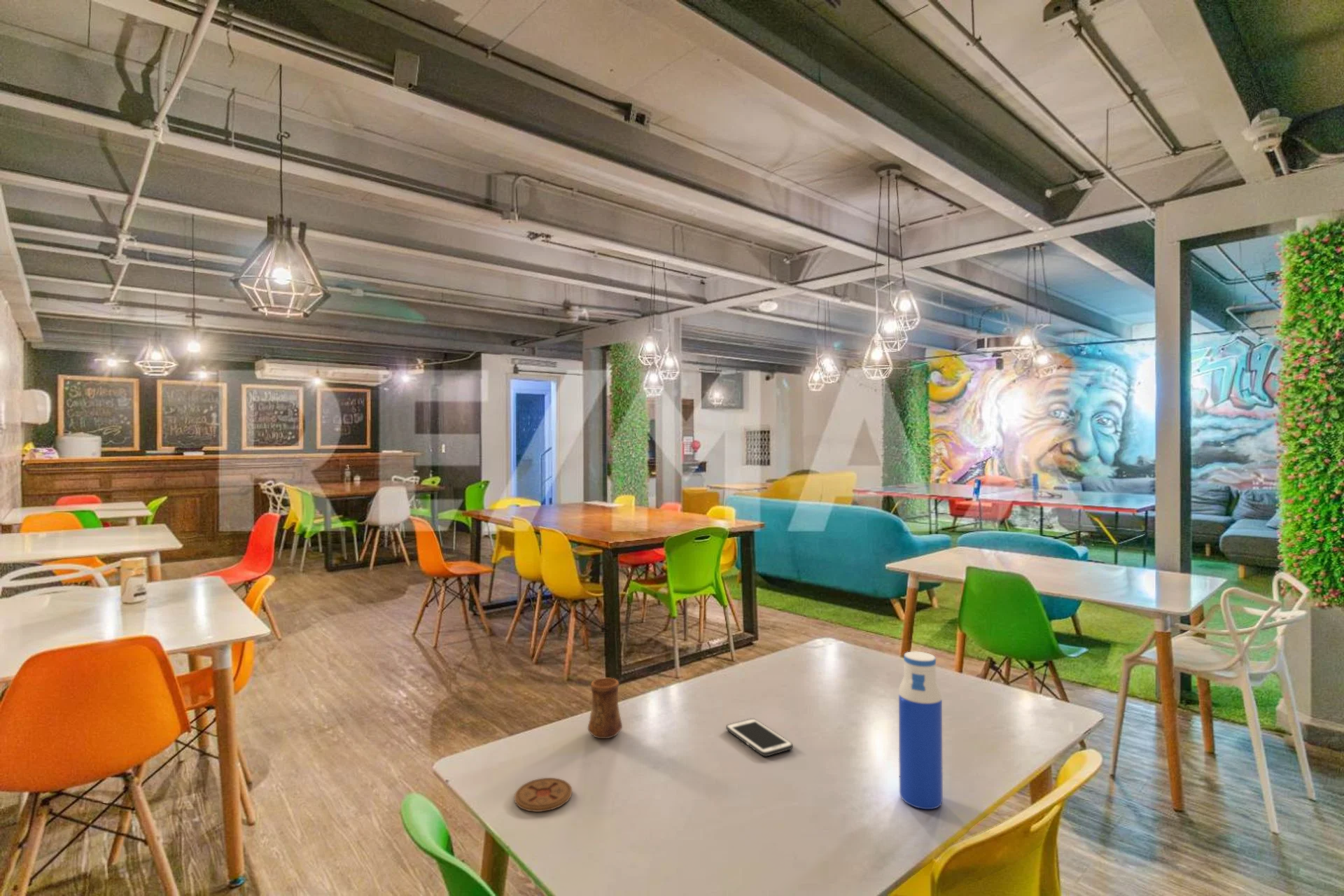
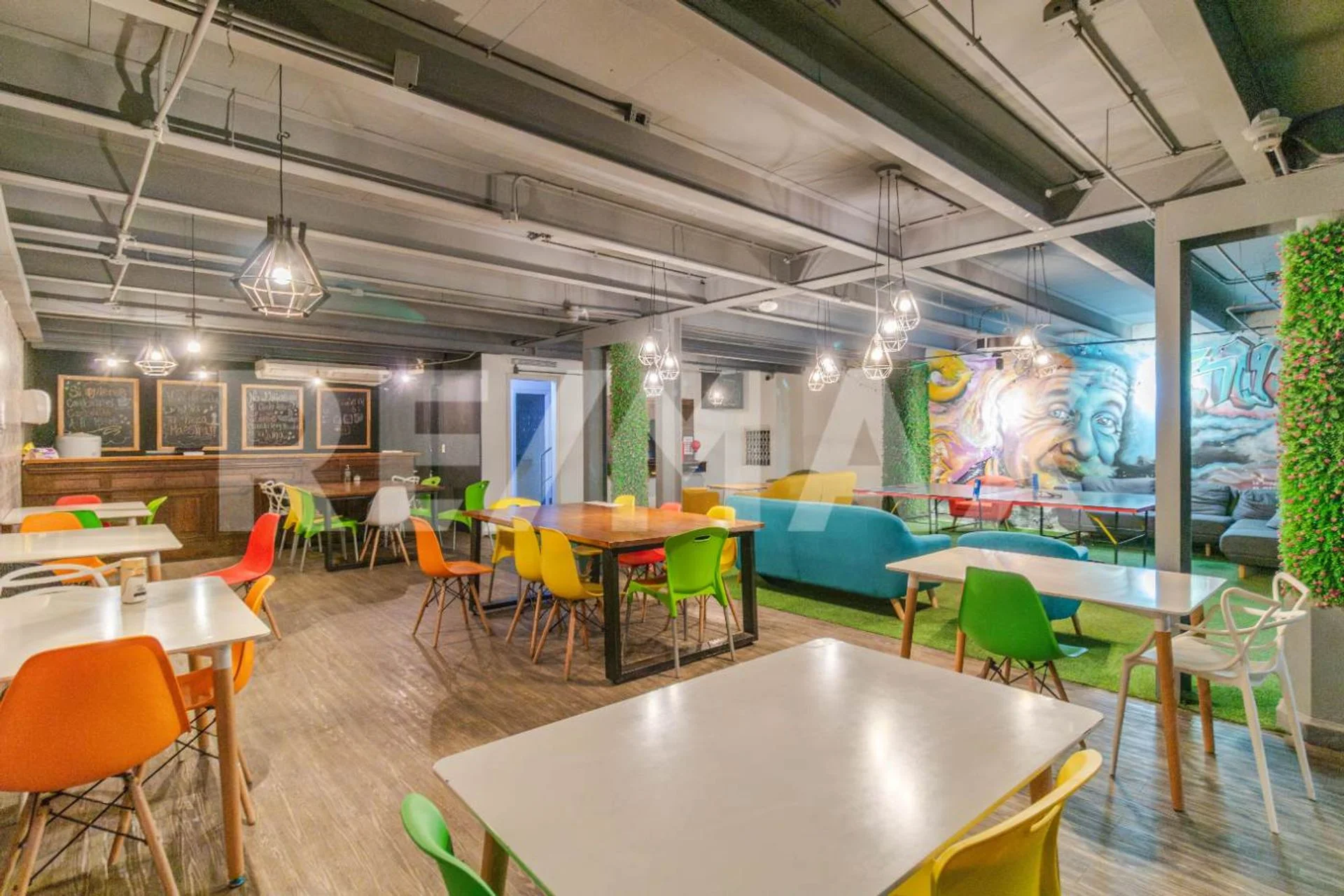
- water bottle [898,651,944,810]
- cell phone [725,717,794,757]
- cup [587,678,623,739]
- coaster [514,777,573,813]
